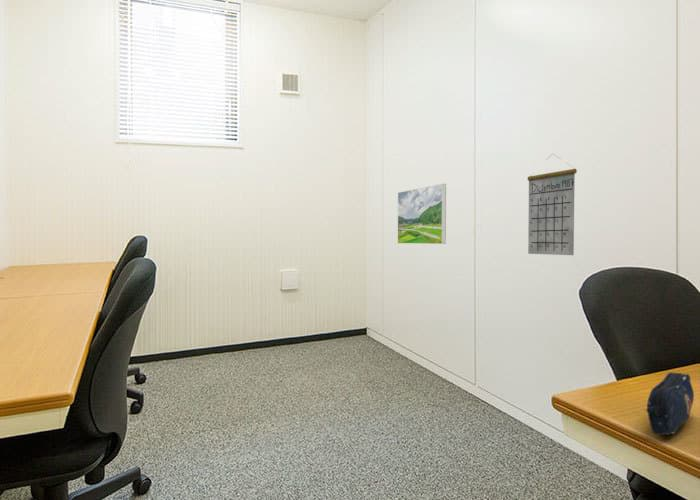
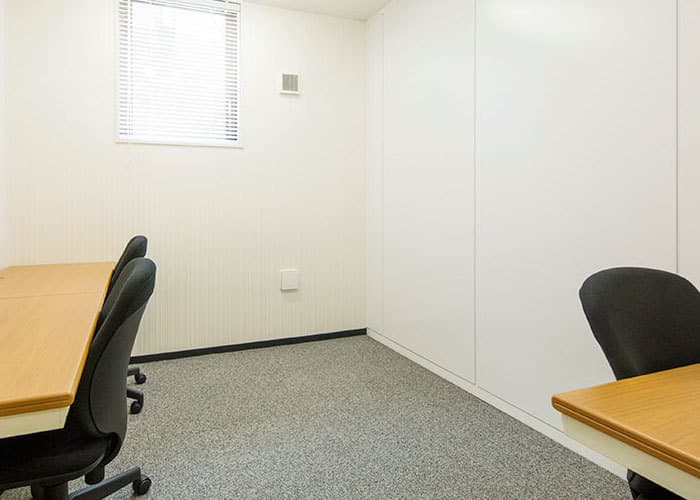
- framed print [397,183,447,245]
- pencil case [646,371,695,436]
- calendar [526,152,578,256]
